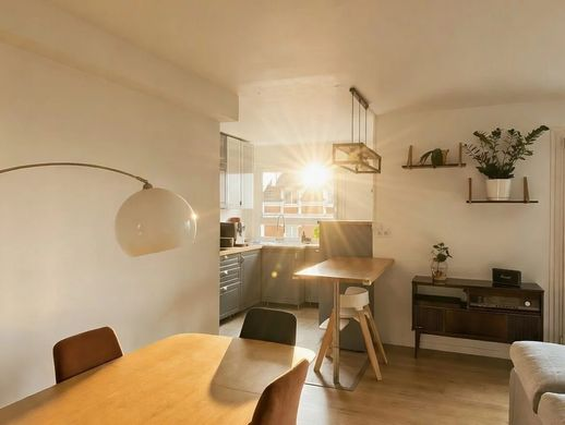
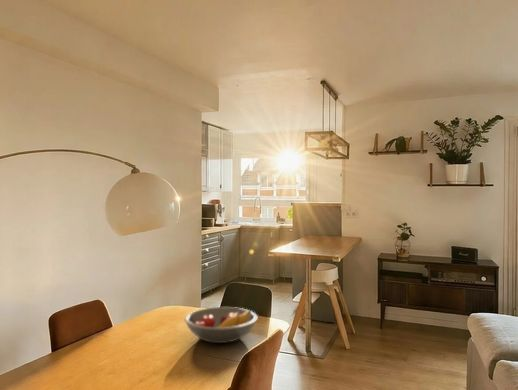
+ fruit bowl [184,306,259,344]
